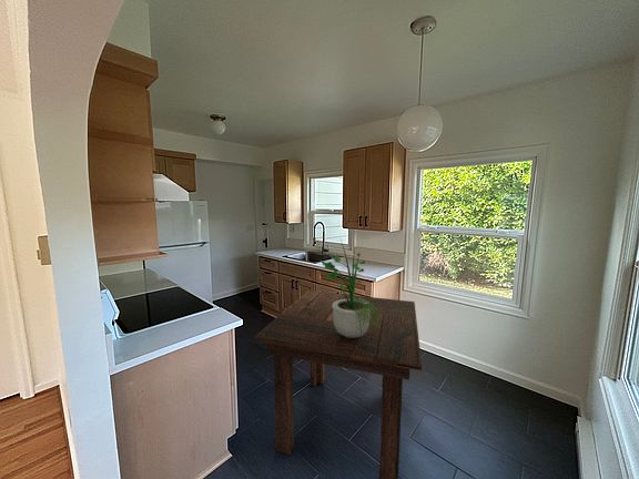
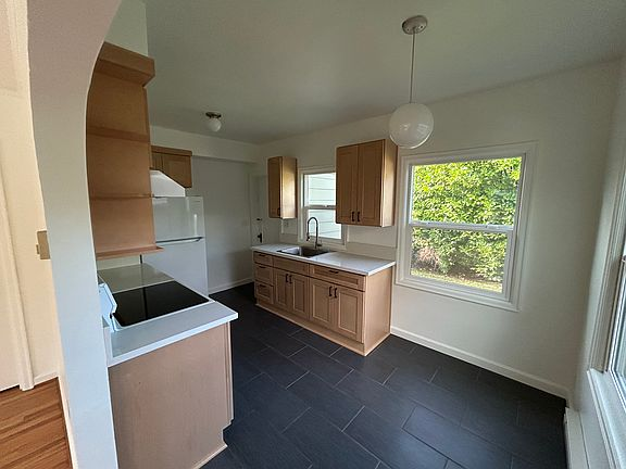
- potted plant [318,240,381,338]
- dining table [253,289,423,479]
